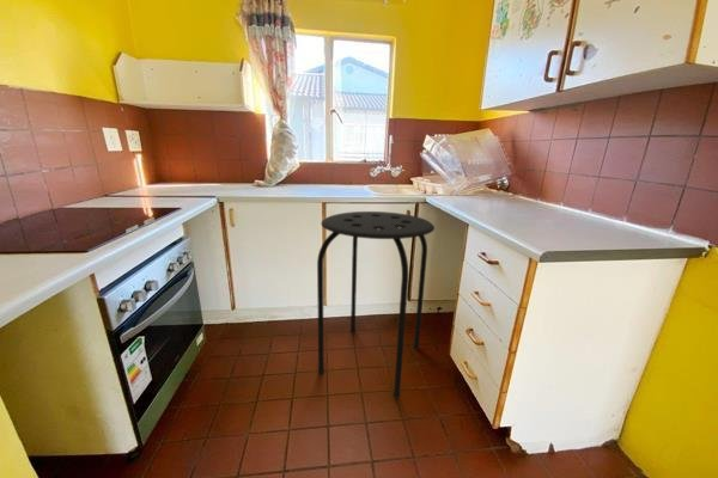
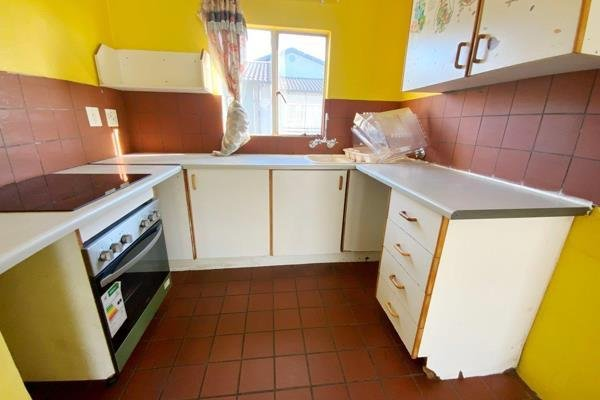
- stool [316,210,436,399]
